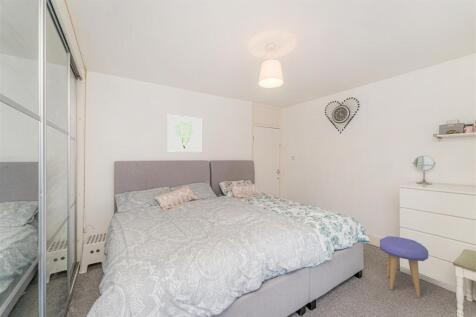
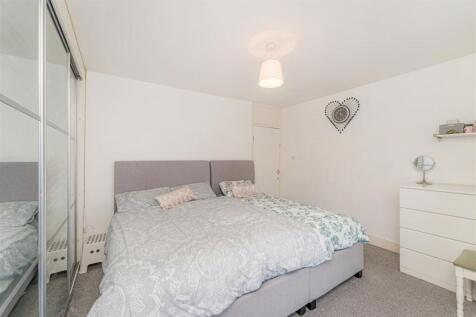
- wall art [166,114,202,153]
- stool [379,235,429,298]
